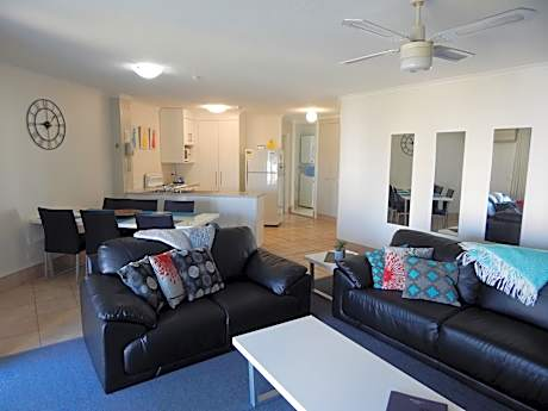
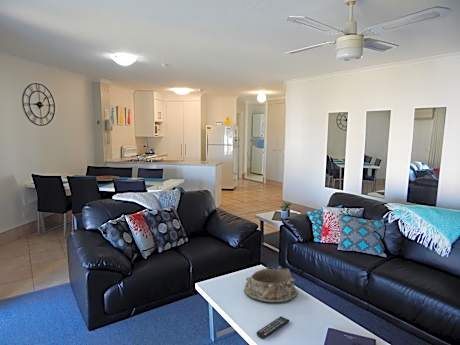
+ remote control [255,315,290,340]
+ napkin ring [243,265,299,304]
